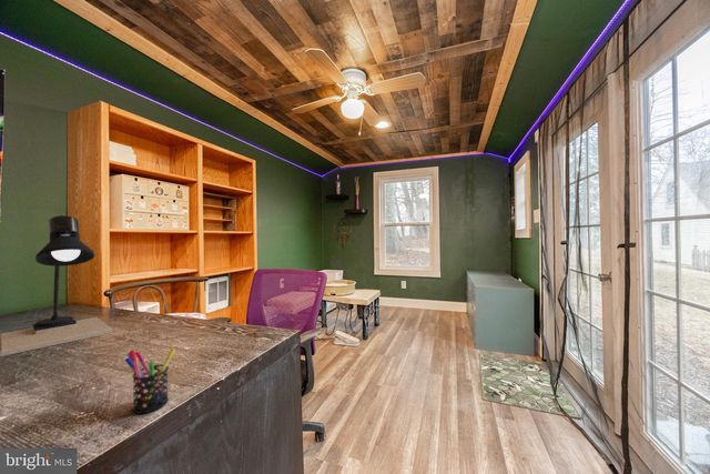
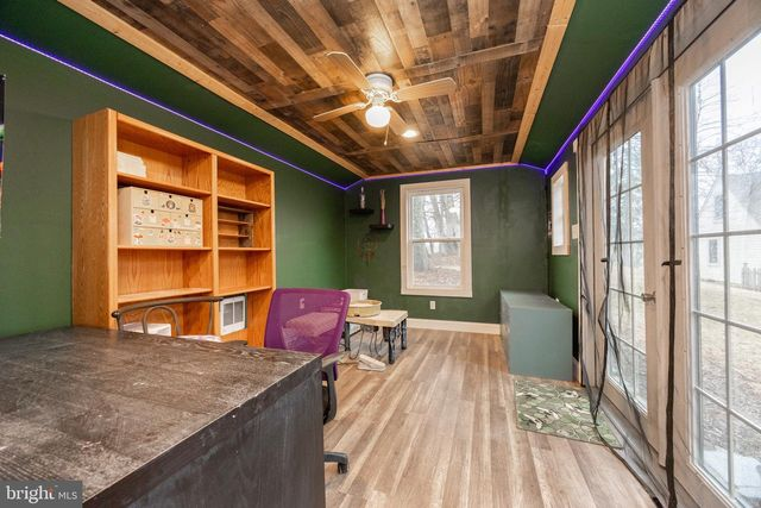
- desk lamp [0,214,113,357]
- pen holder [124,347,176,415]
